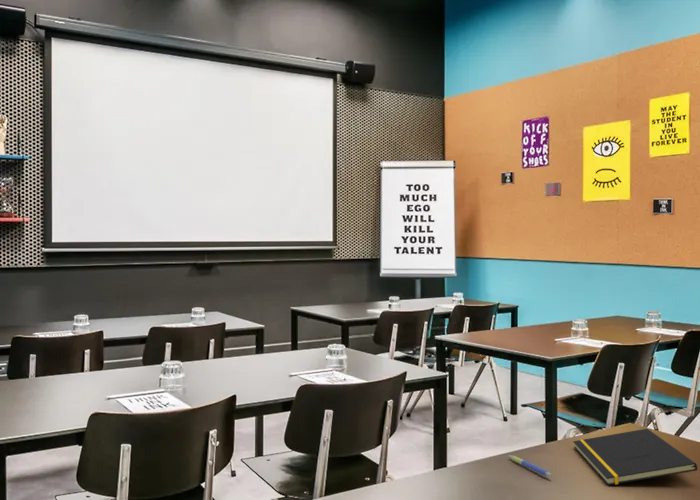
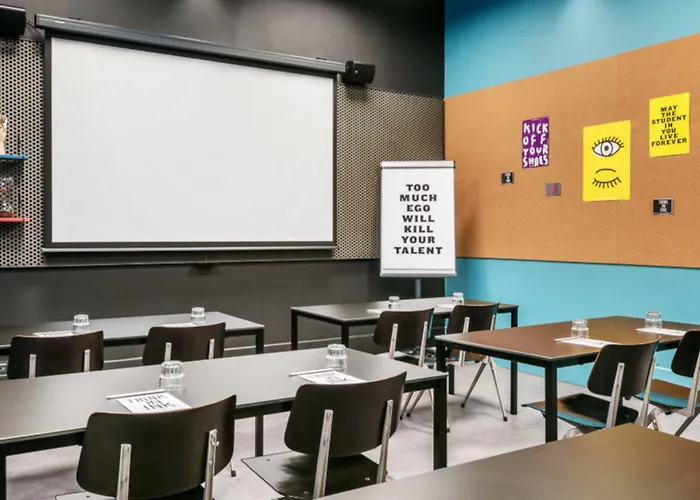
- pen [508,454,553,478]
- notepad [572,428,698,486]
